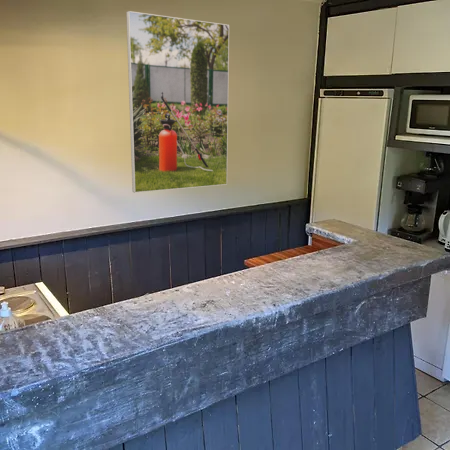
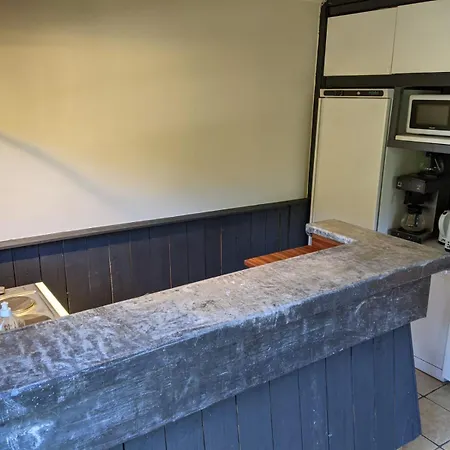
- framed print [125,10,230,194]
